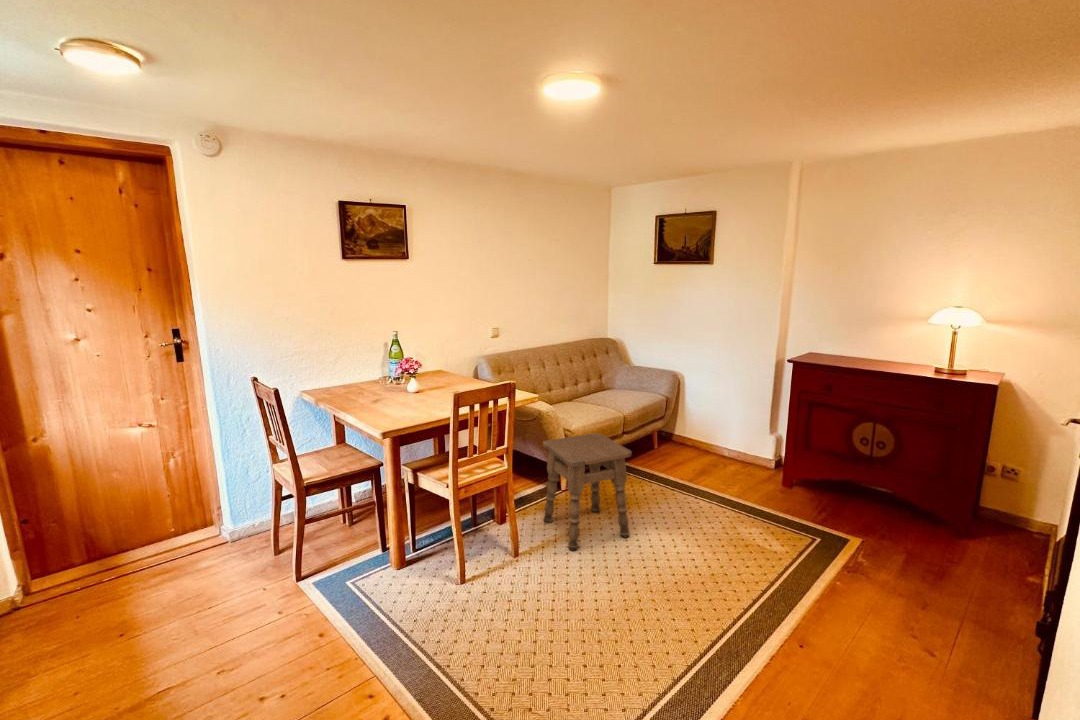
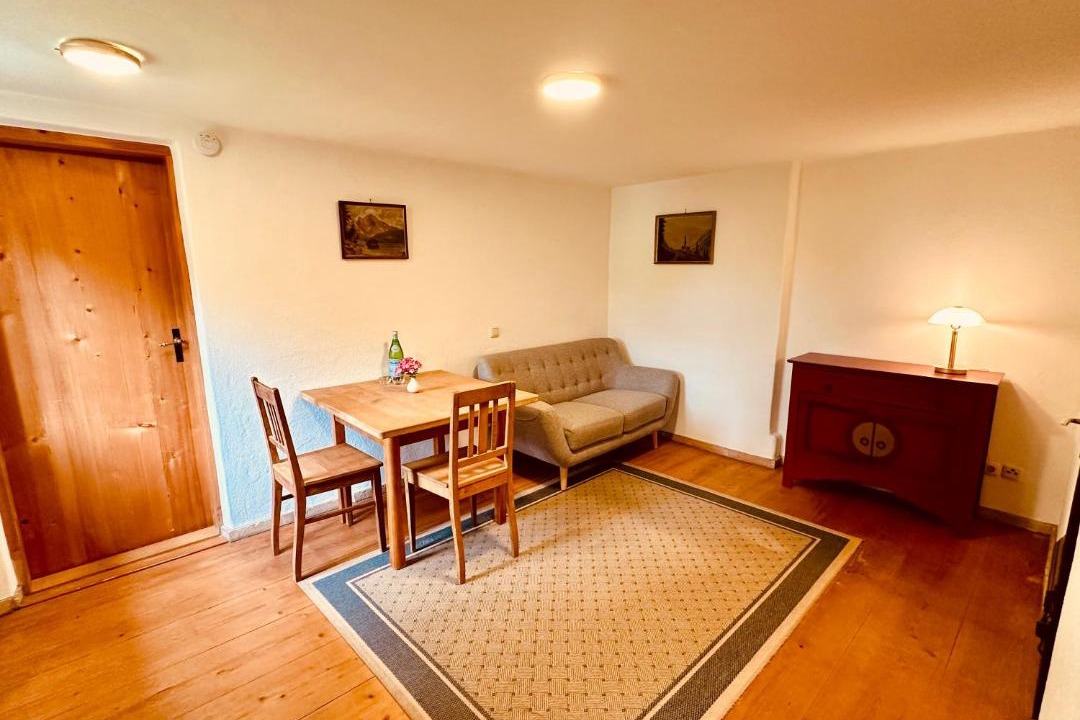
- side table [542,432,633,552]
